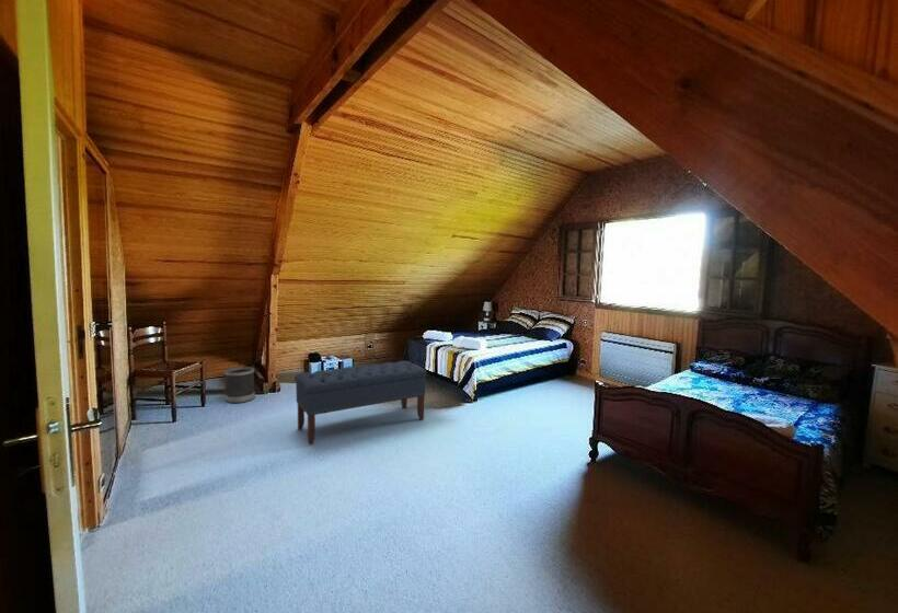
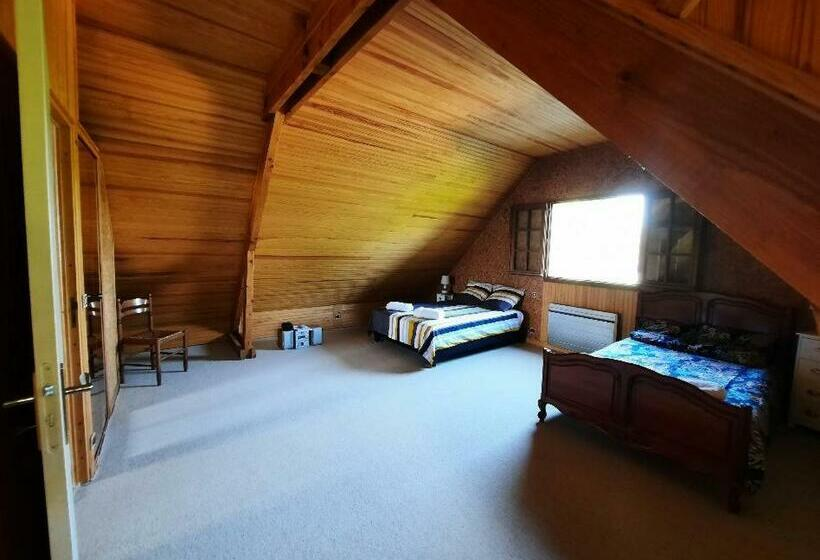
- wastebasket [223,366,256,404]
- bench [293,360,428,446]
